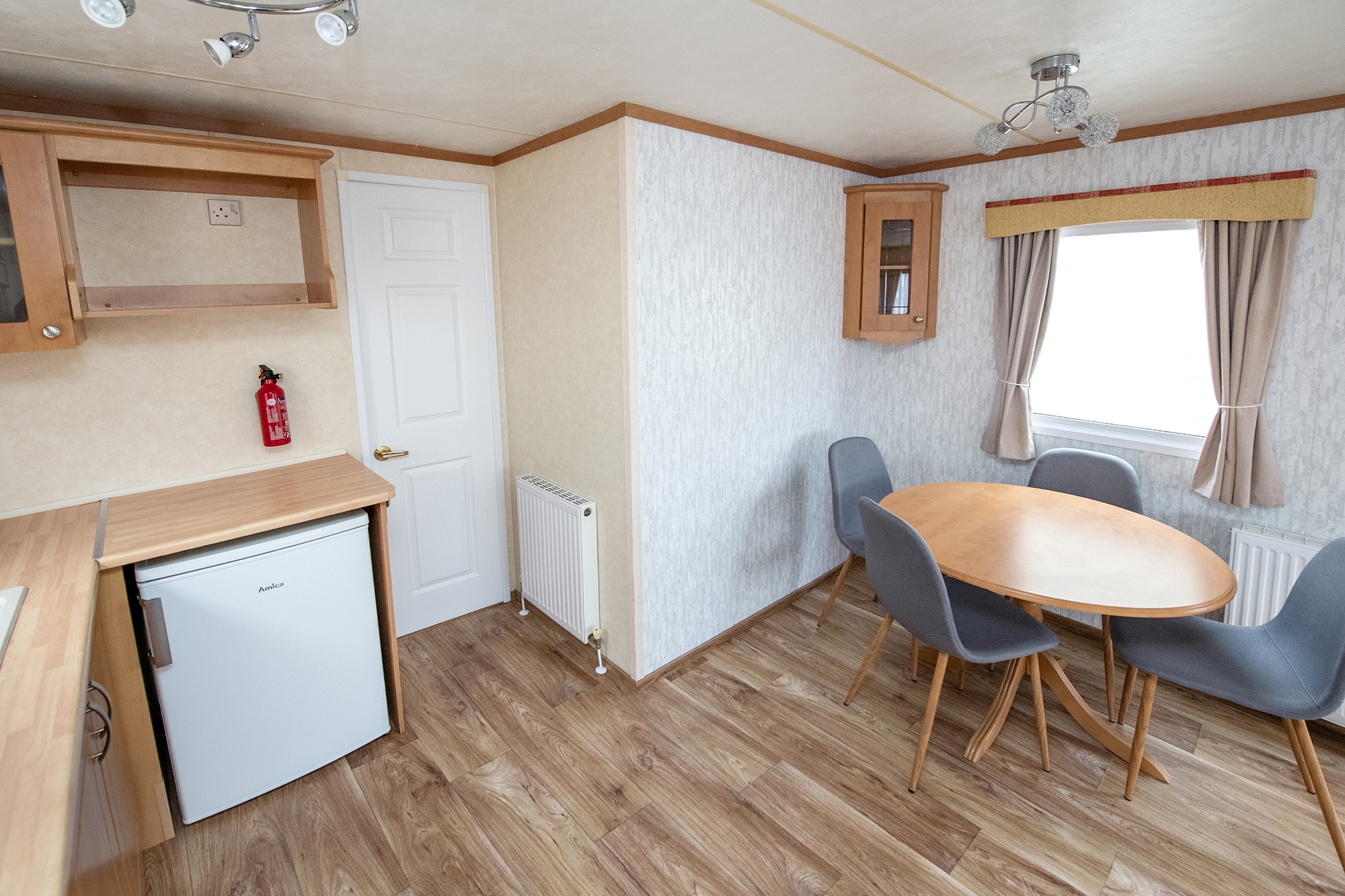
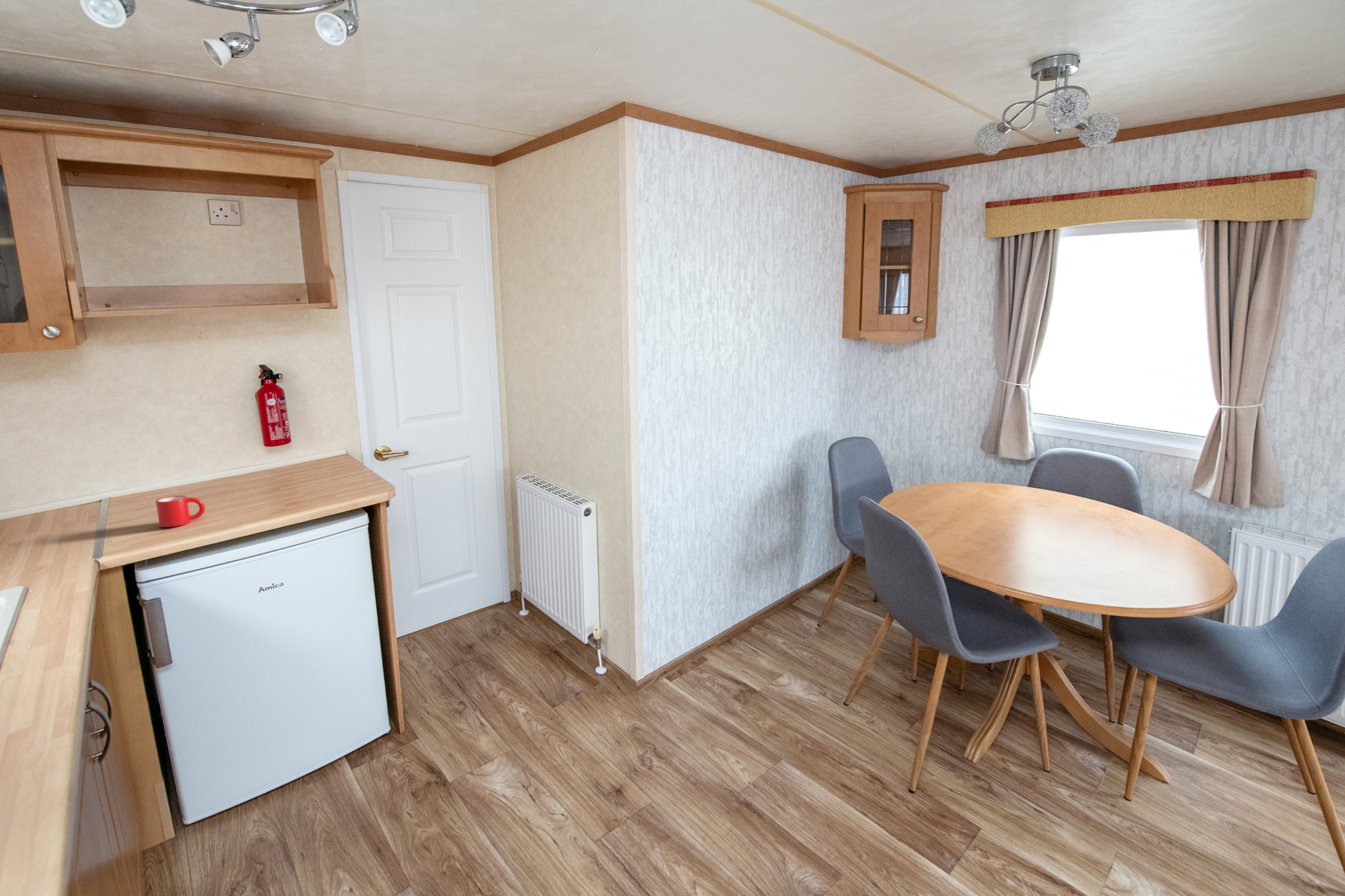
+ mug [155,495,206,528]
